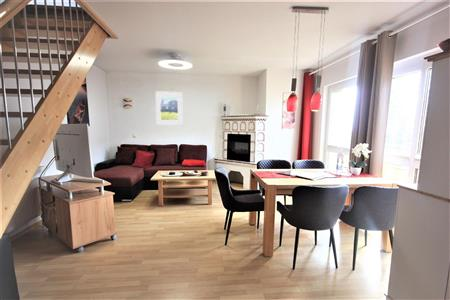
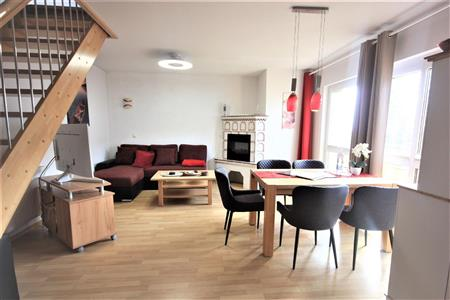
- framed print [155,90,183,126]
